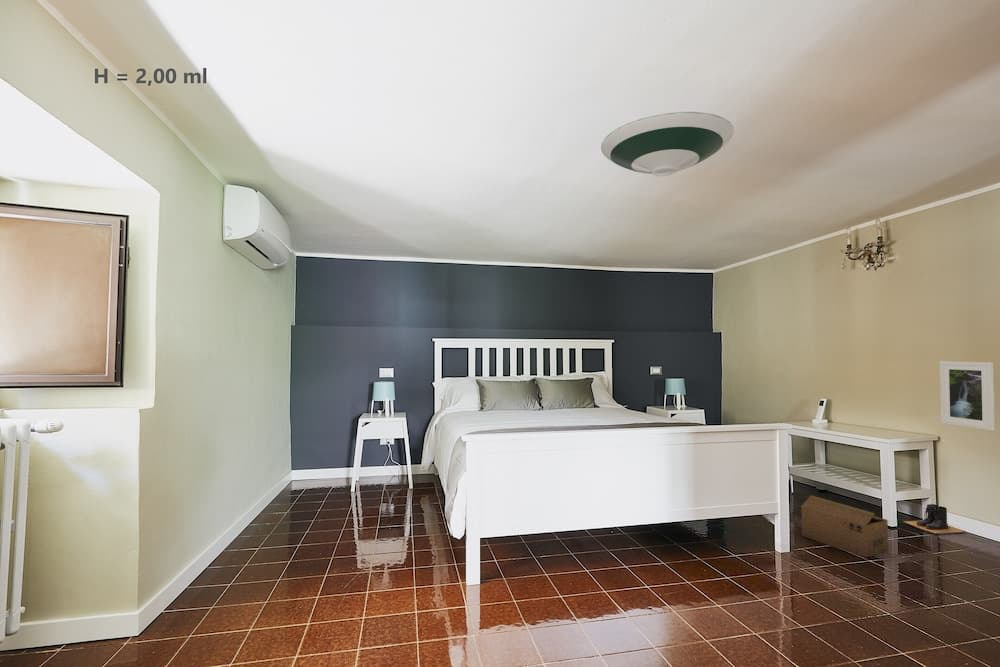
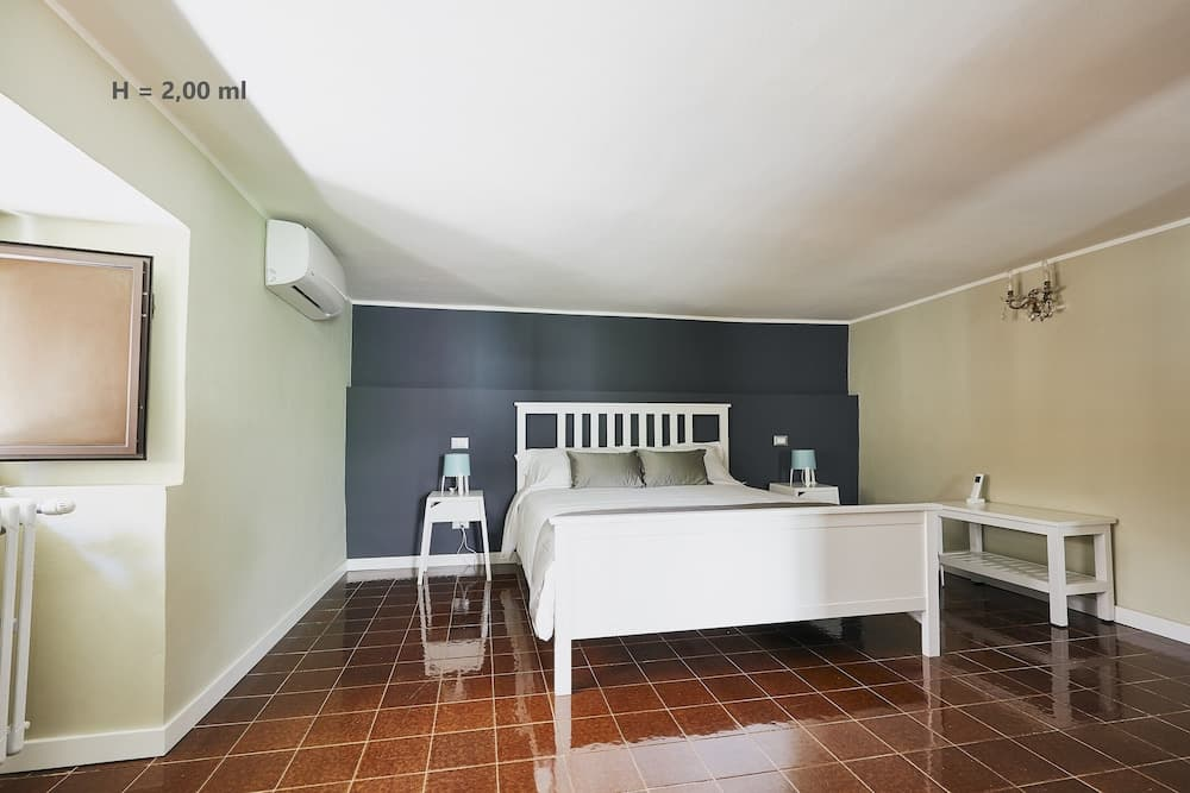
- boots [902,503,967,535]
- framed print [939,360,996,432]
- cardboard box [793,494,889,558]
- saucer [600,111,735,177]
